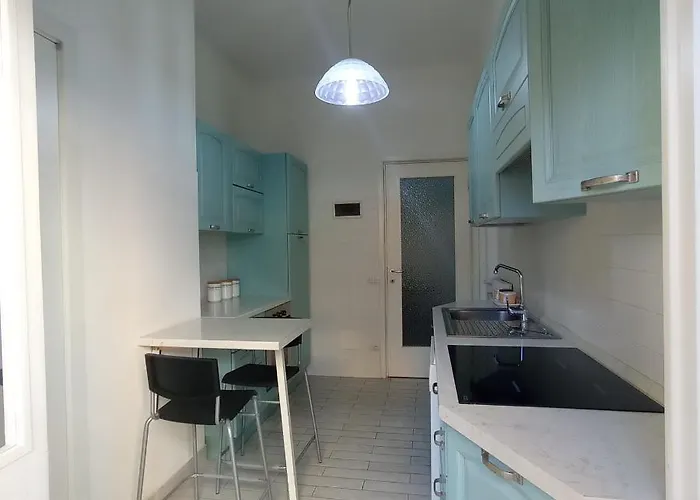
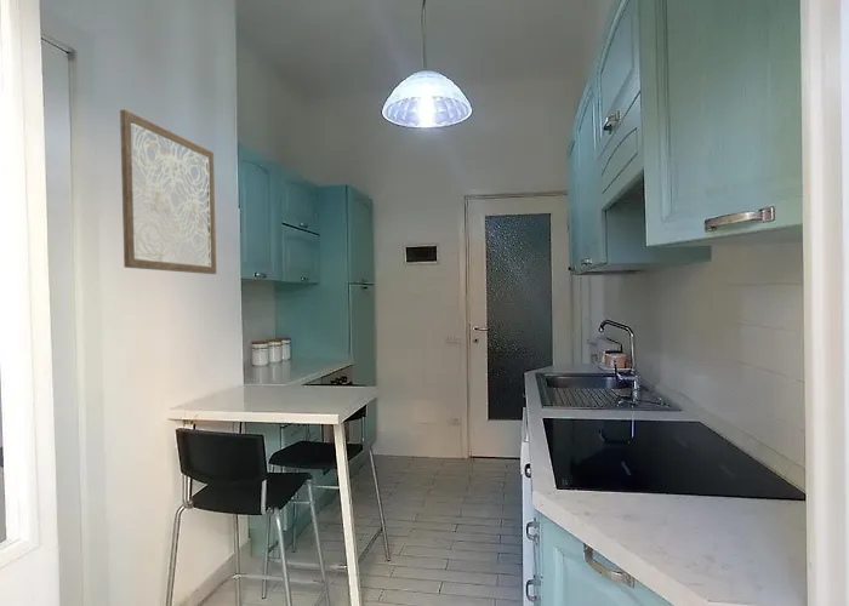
+ wall art [119,108,217,275]
